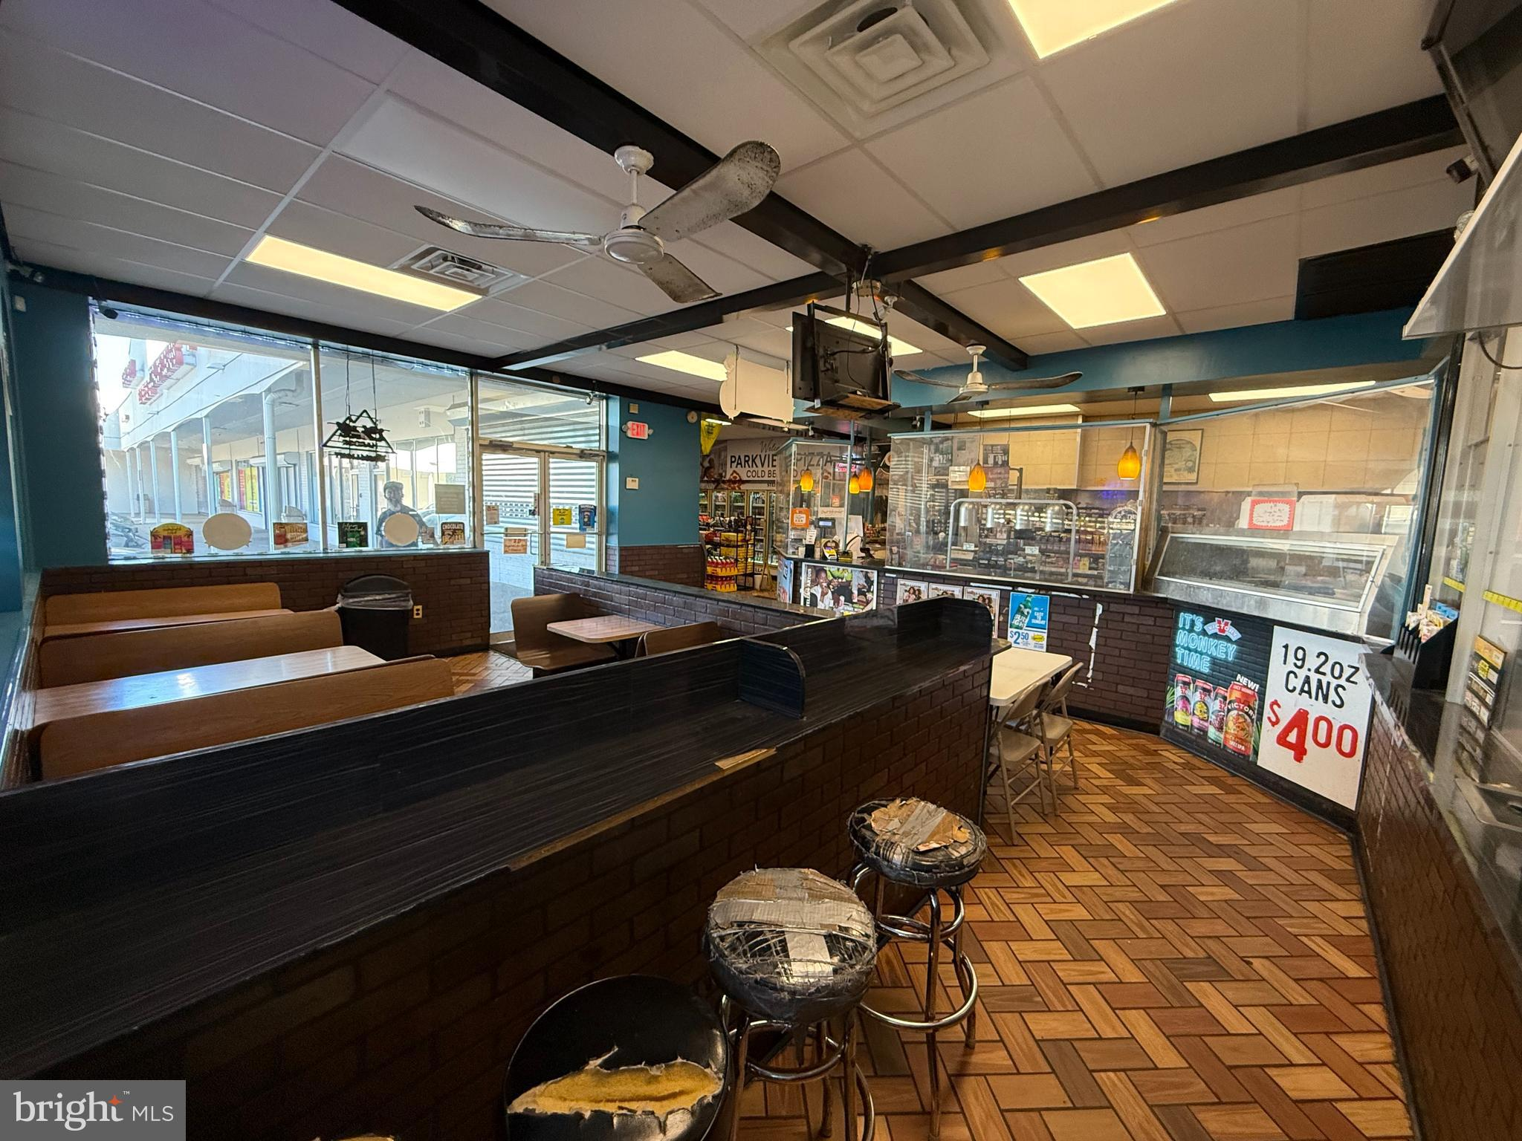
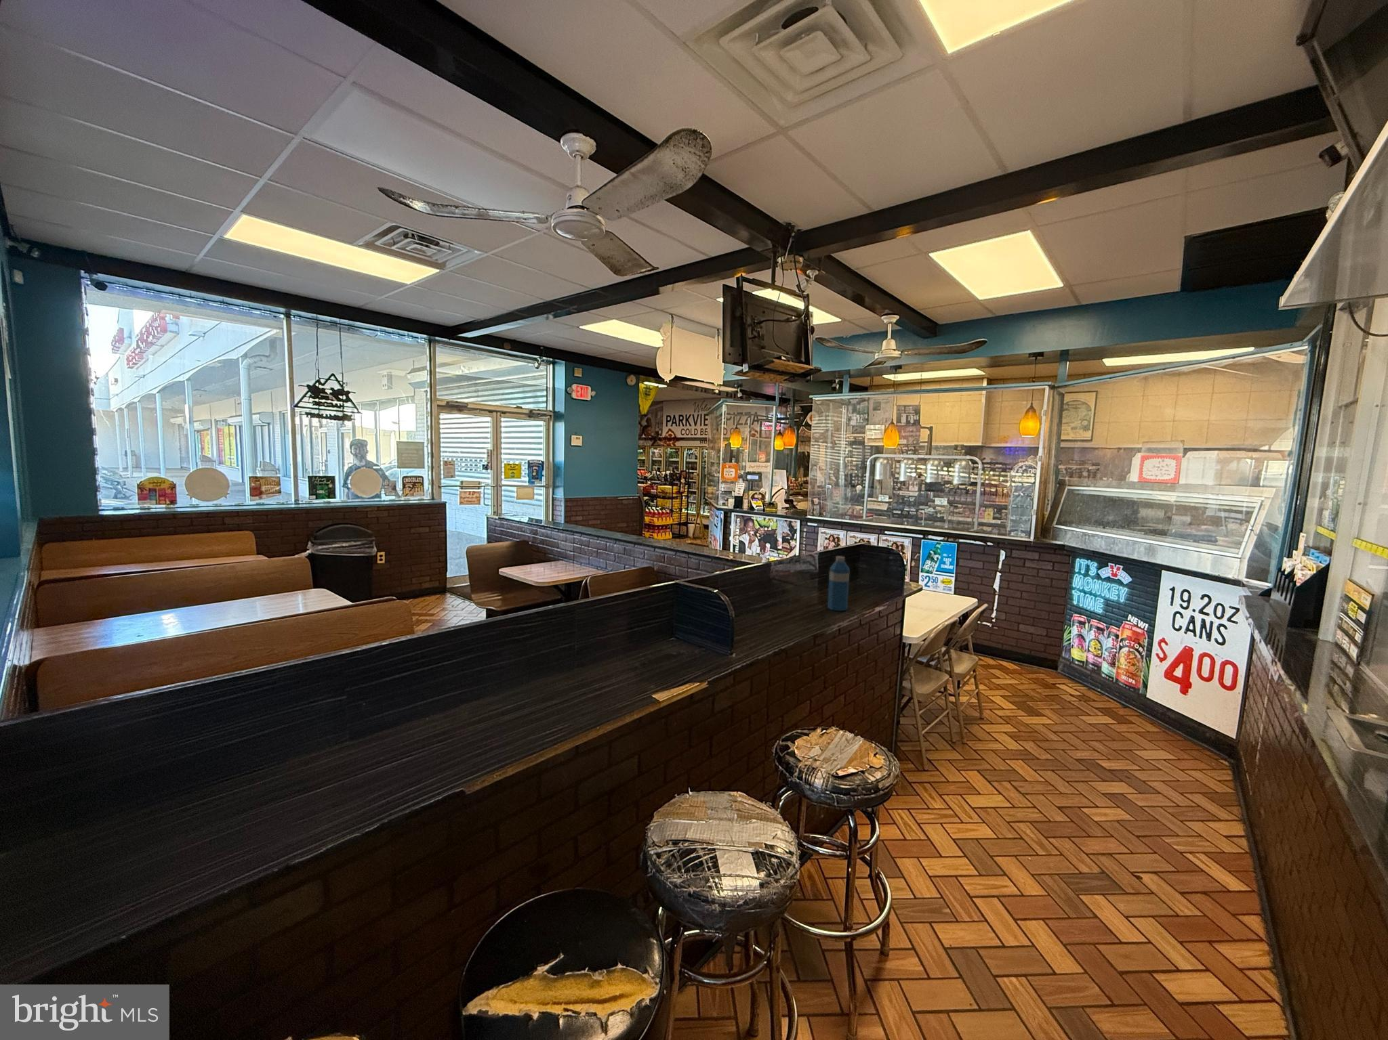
+ water bottle [827,556,850,612]
